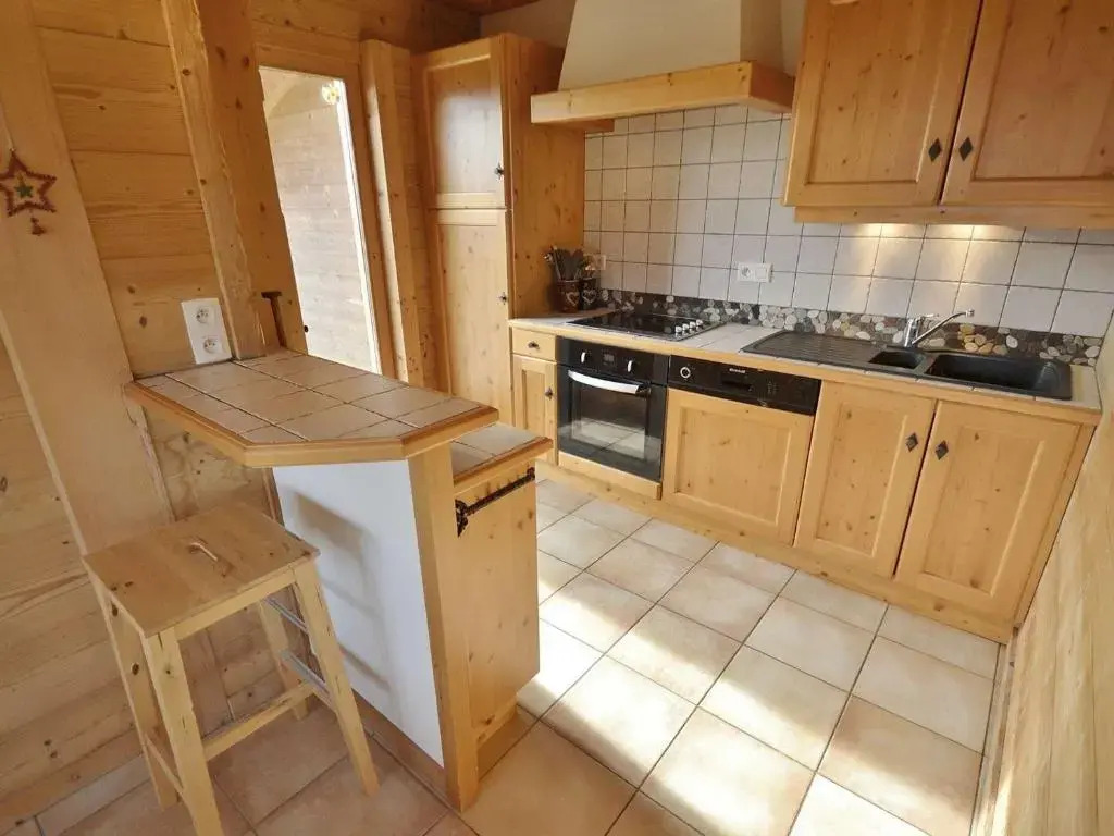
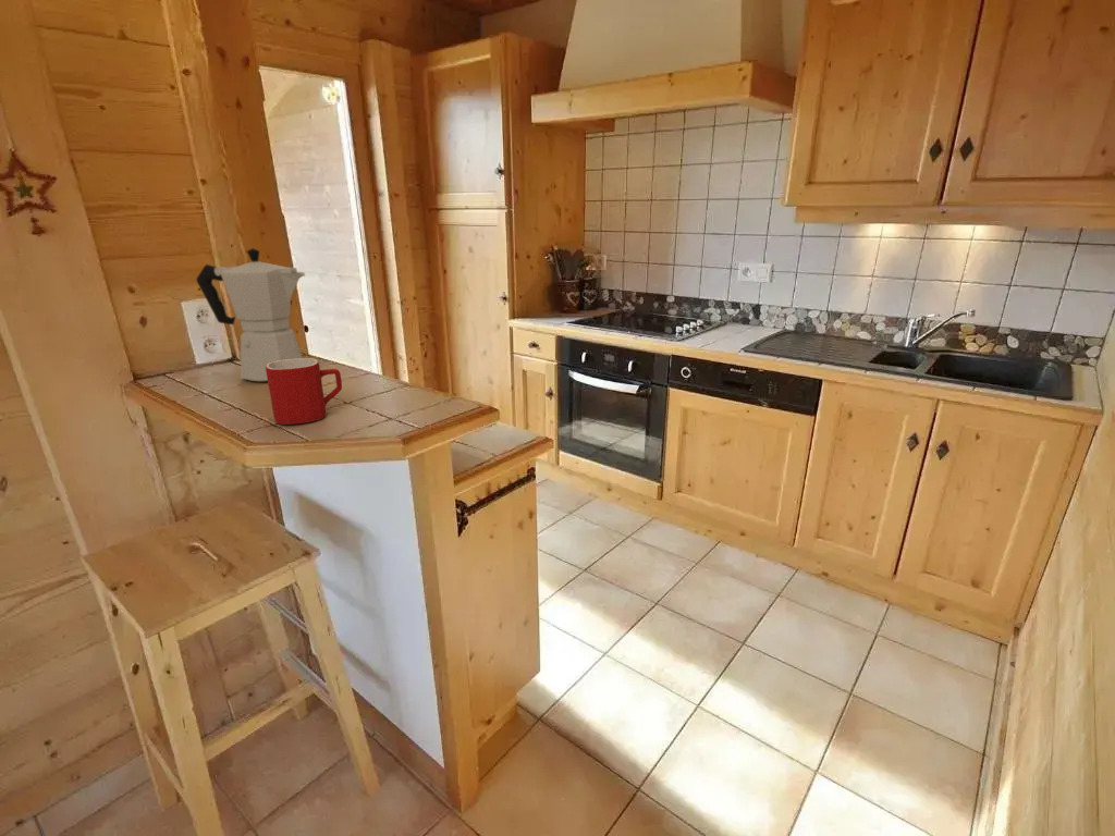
+ moka pot [195,247,306,382]
+ mug [266,357,343,426]
